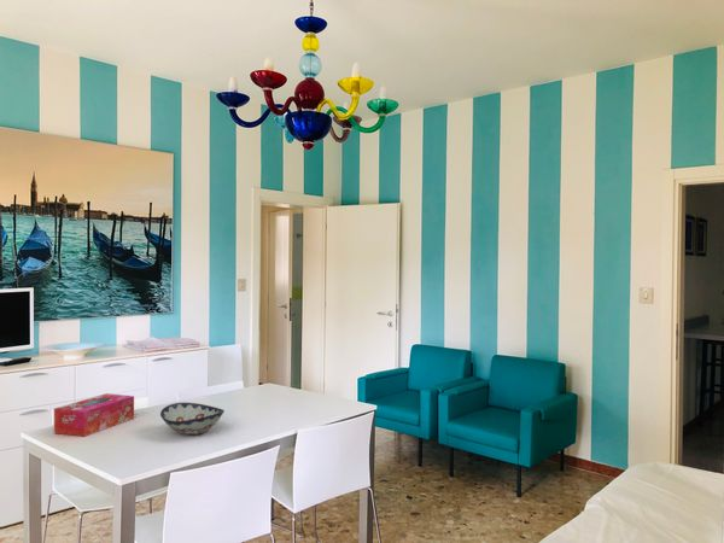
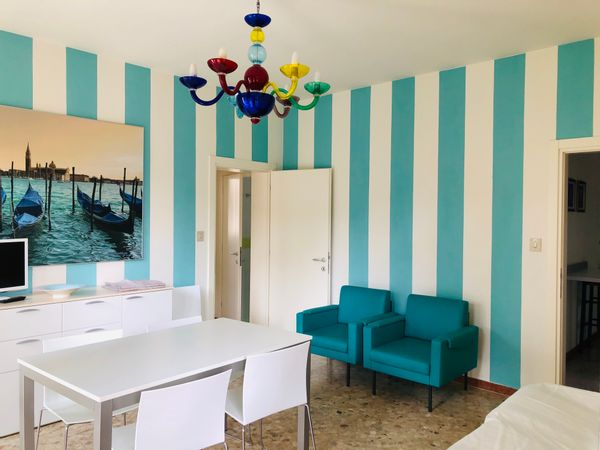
- decorative bowl [159,402,226,436]
- tissue box [53,392,135,438]
